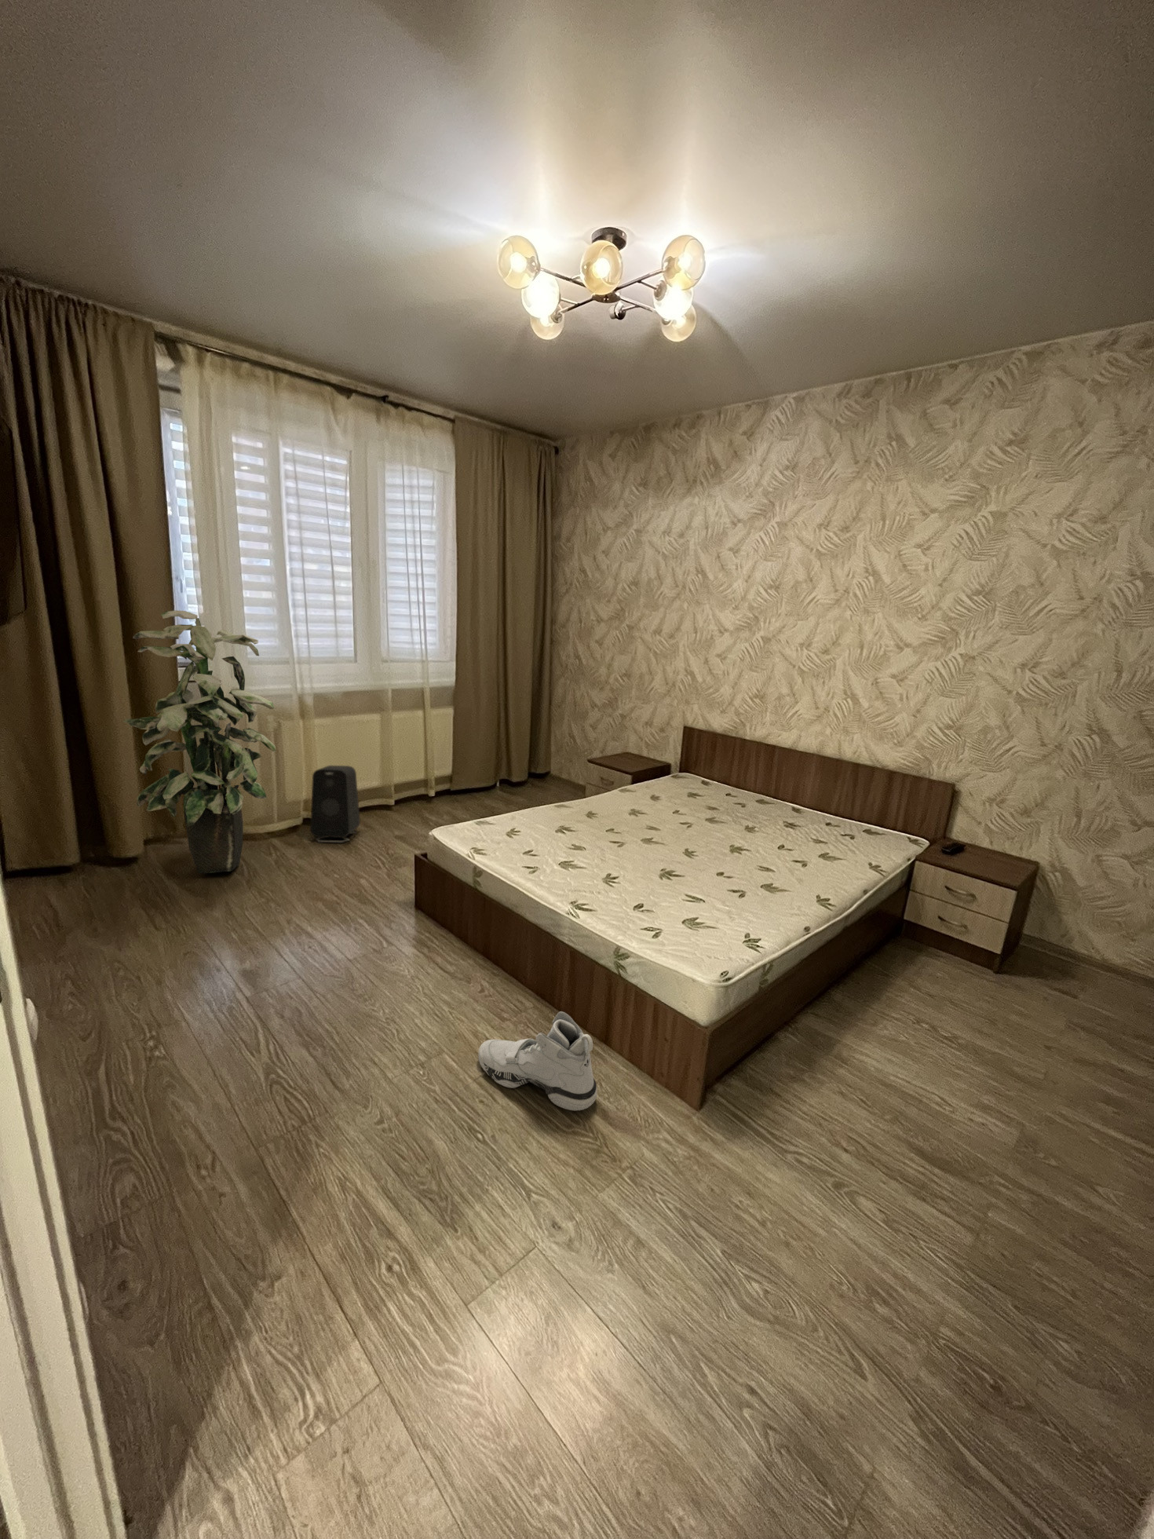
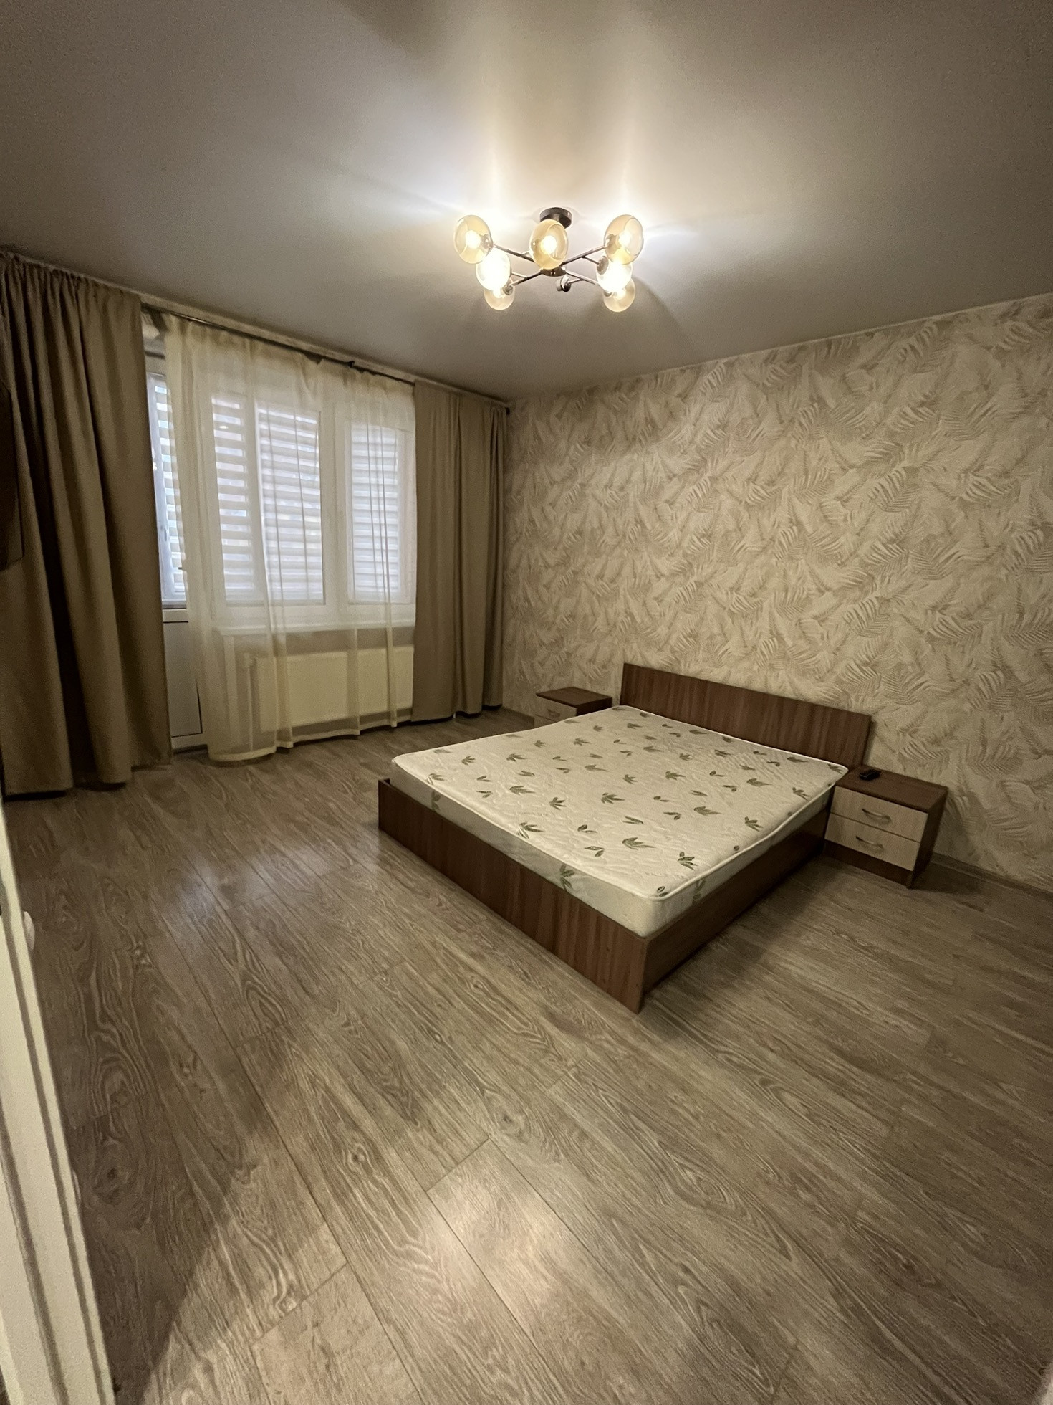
- sneaker [478,1011,598,1111]
- speaker [309,765,361,843]
- indoor plant [122,610,276,875]
